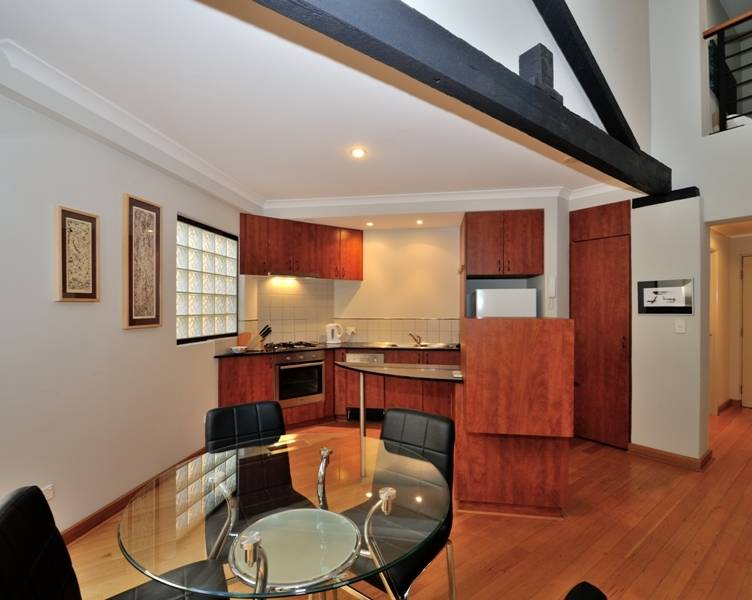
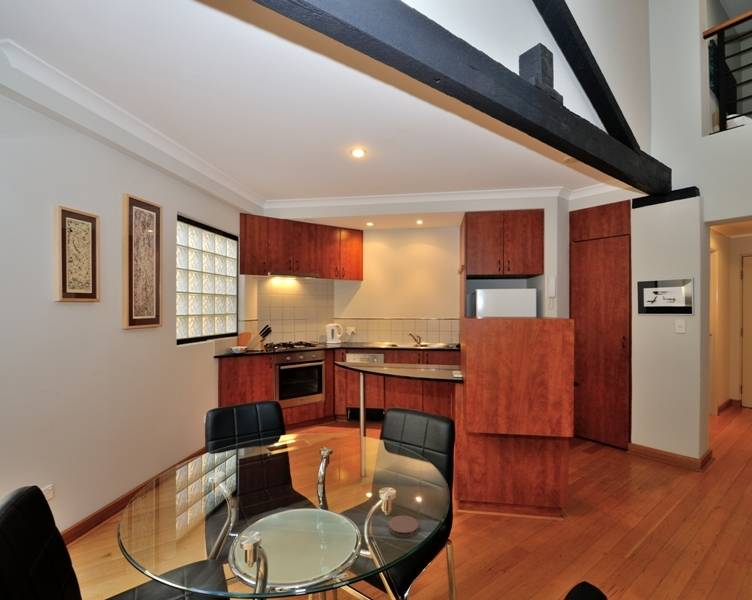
+ coaster [388,514,419,538]
